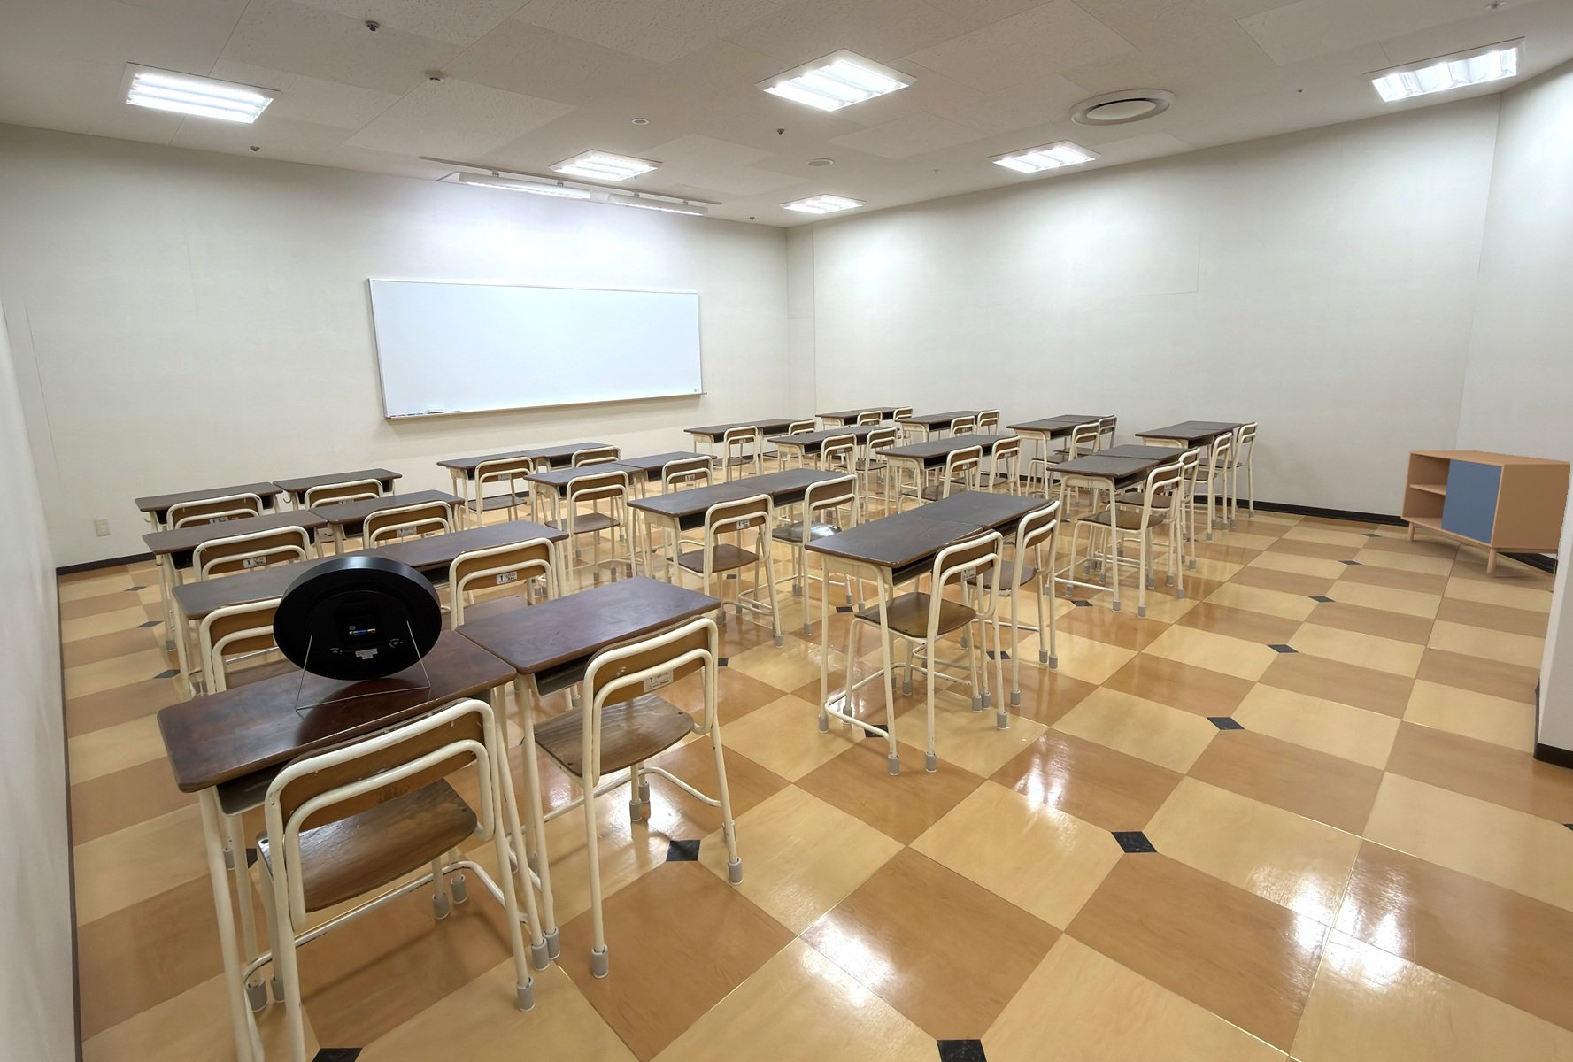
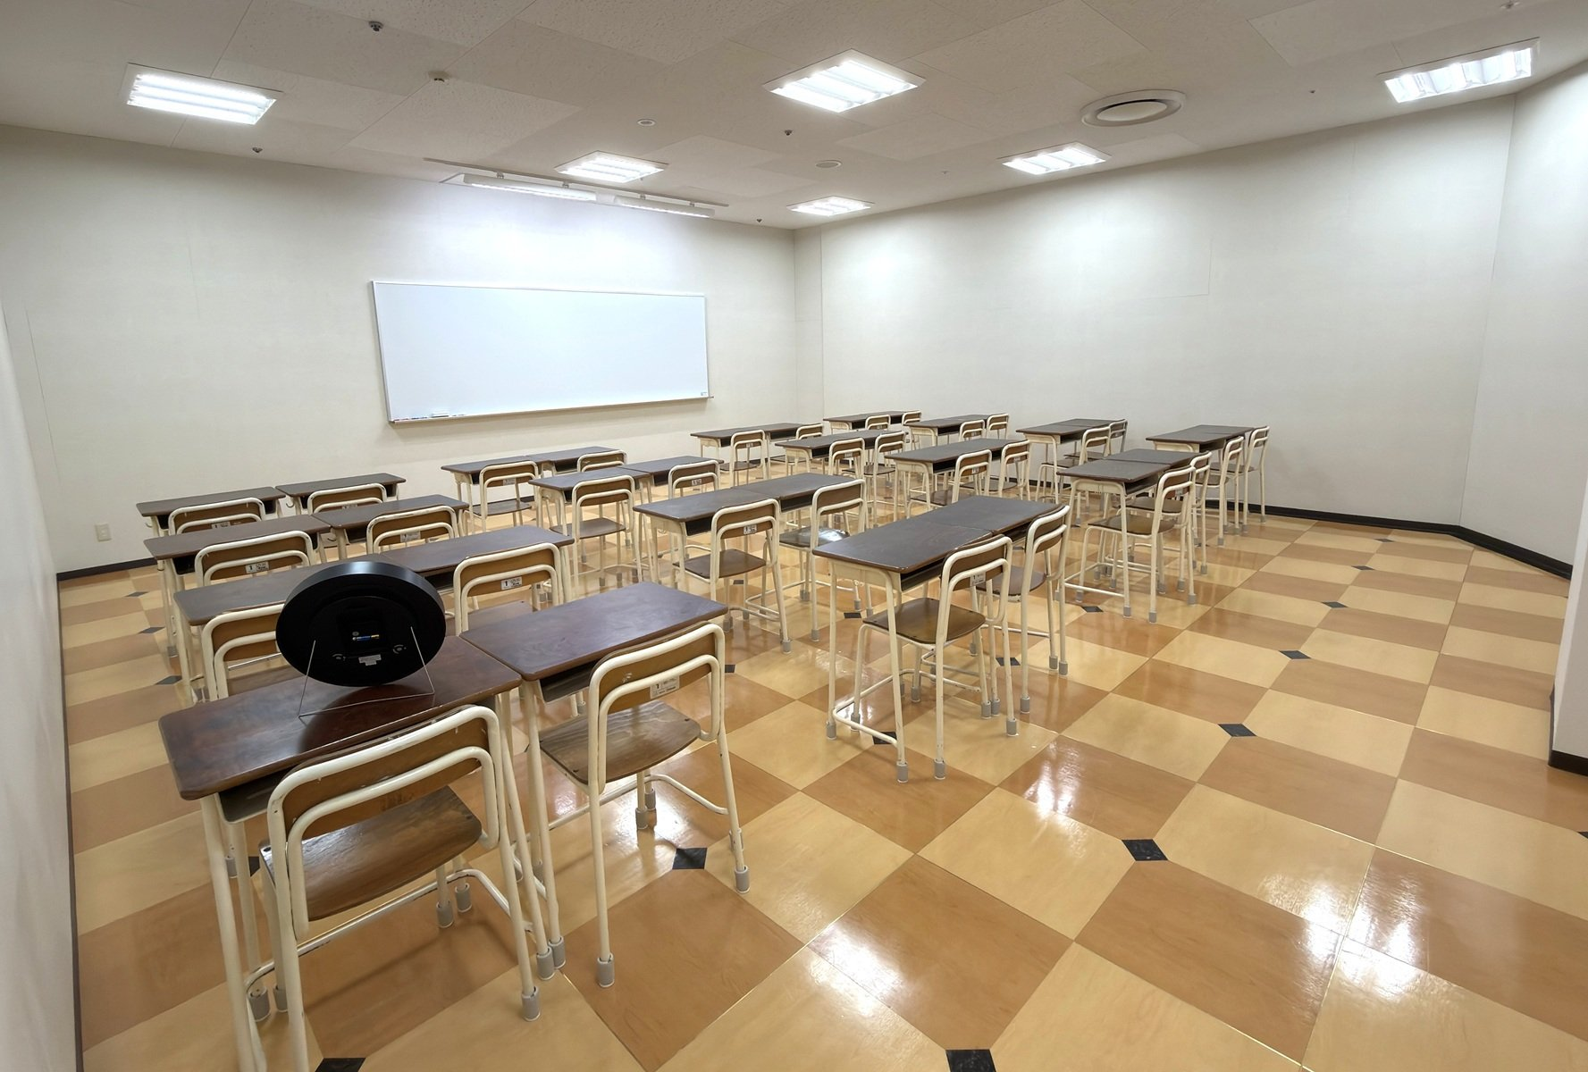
- storage cabinet [1400,449,1572,577]
